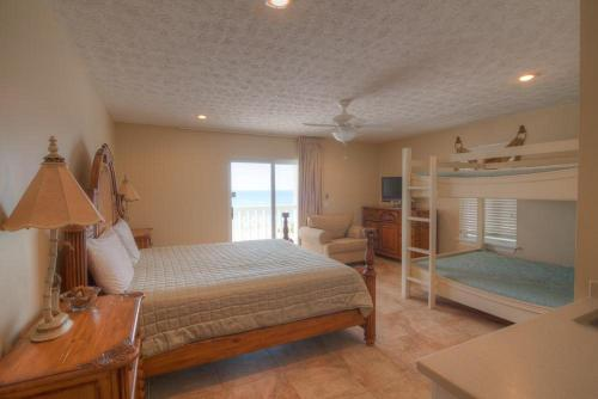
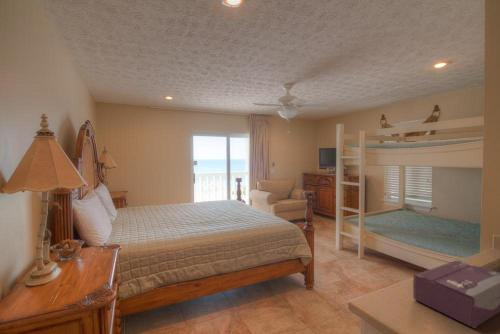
+ tissue box [412,260,500,329]
